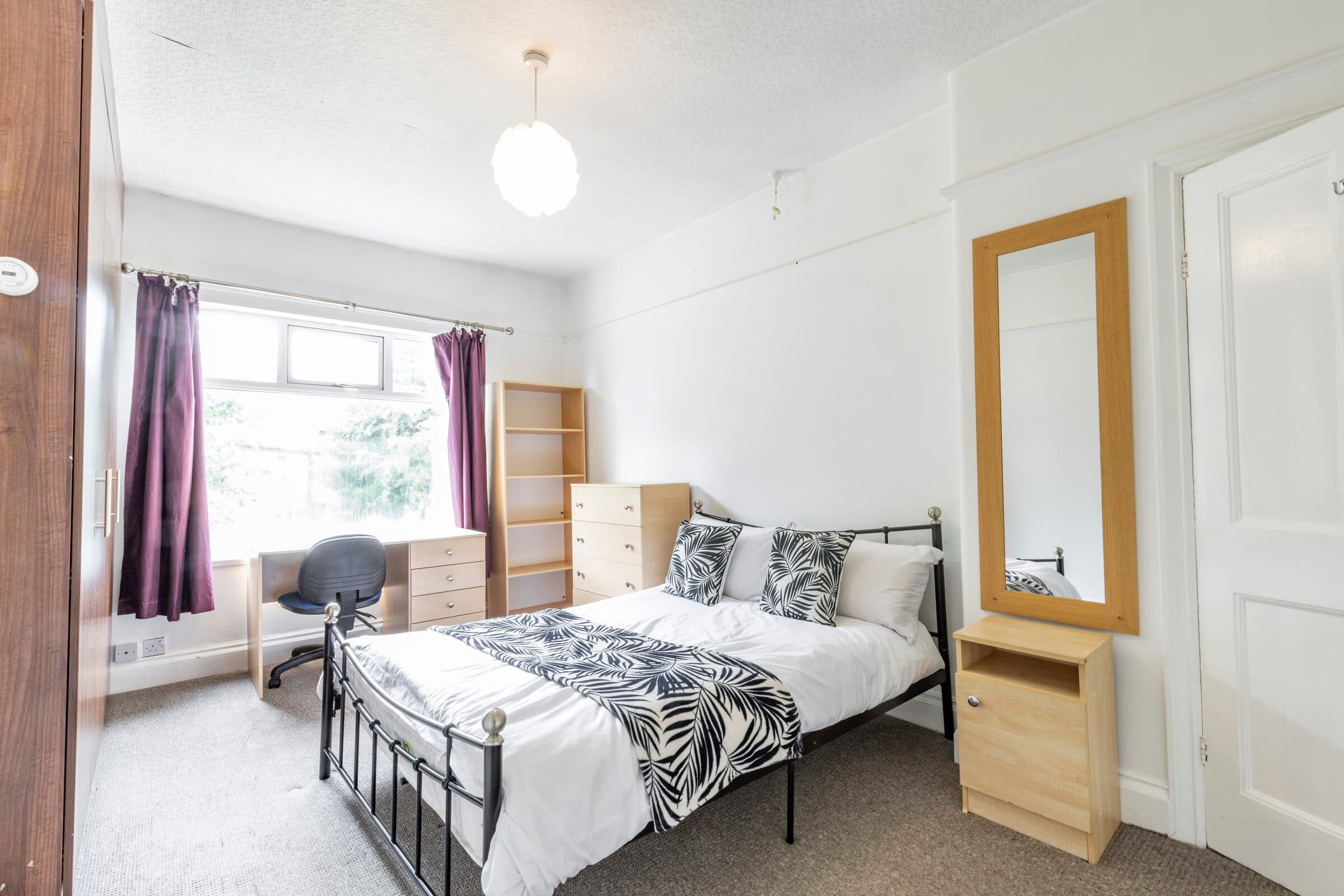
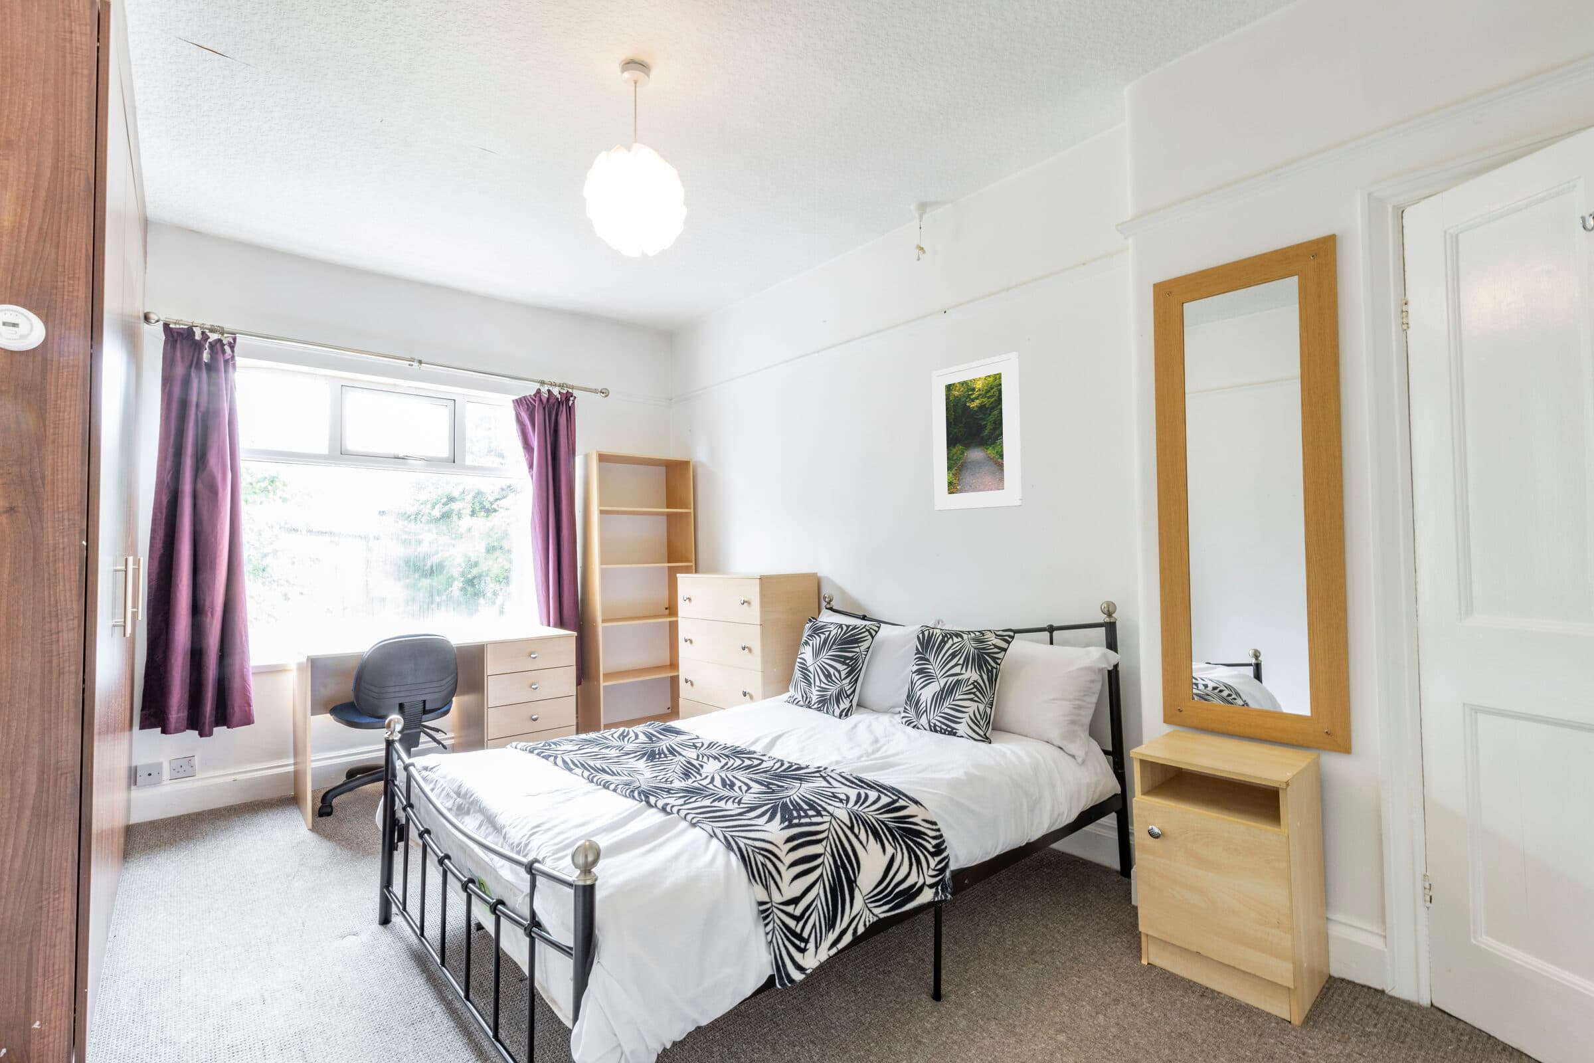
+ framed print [931,351,1022,511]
